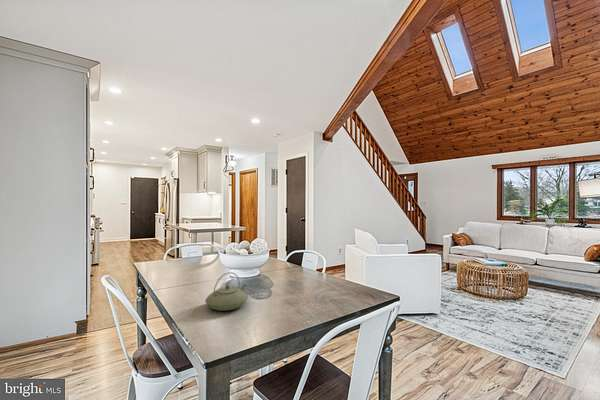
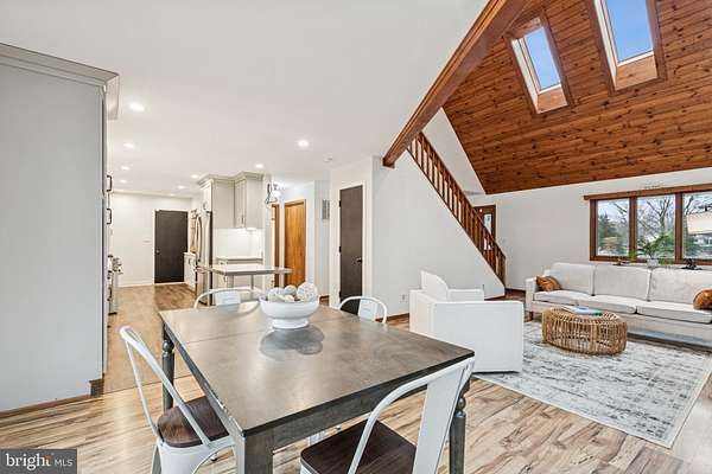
- teapot [204,271,249,312]
